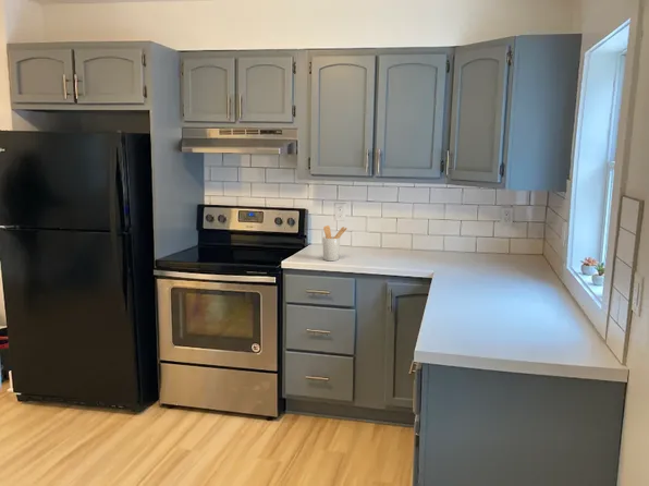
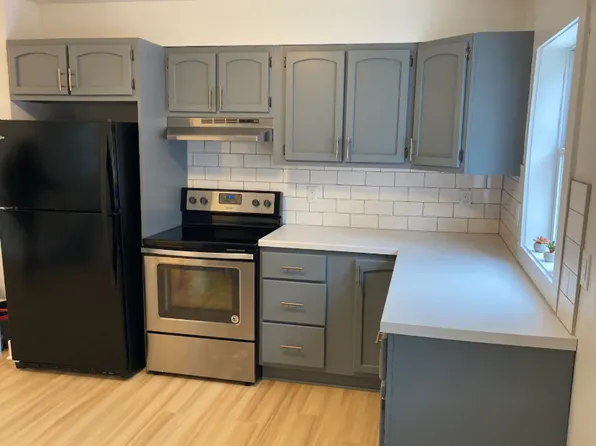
- utensil holder [321,224,348,262]
